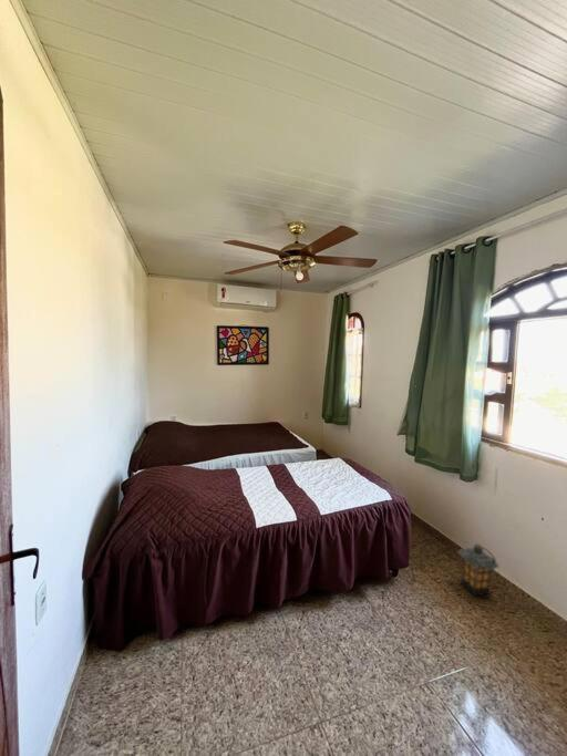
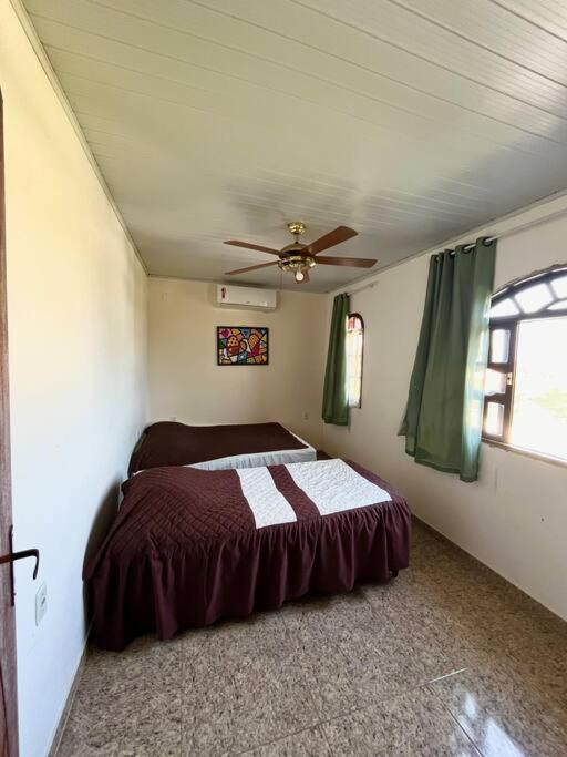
- lantern [456,542,501,597]
